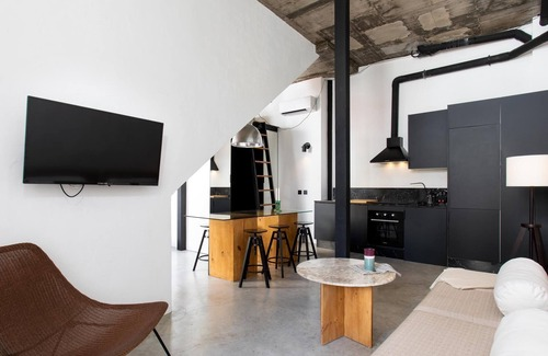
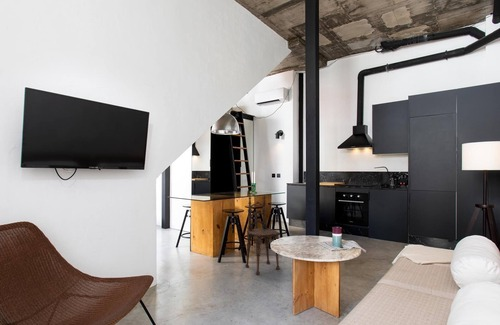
+ dining chair [244,195,281,275]
